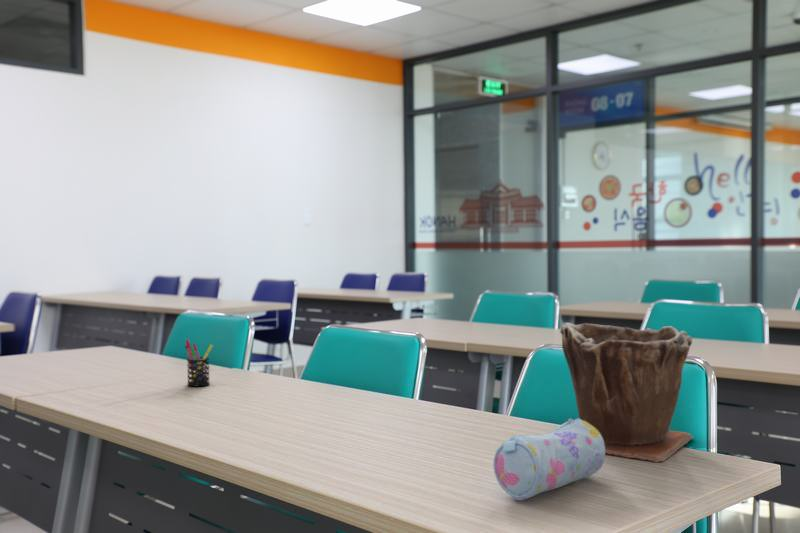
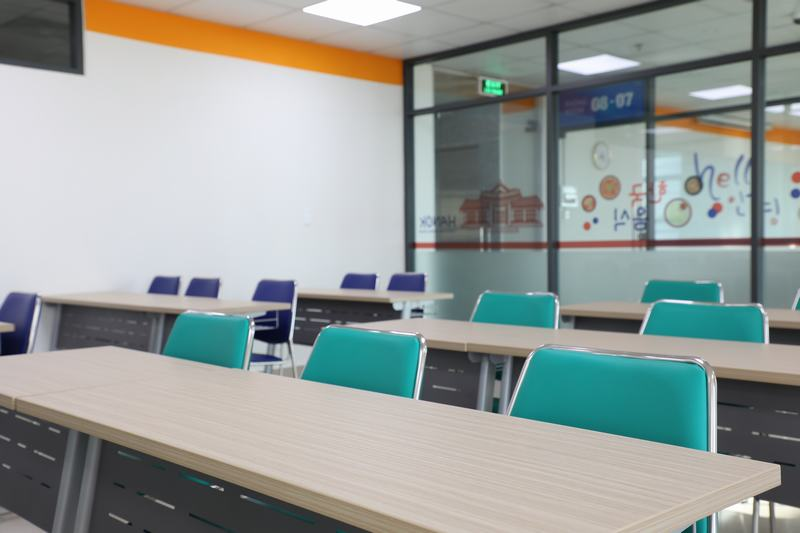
- pencil case [493,417,606,501]
- plant pot [559,322,694,463]
- pen holder [184,339,214,387]
